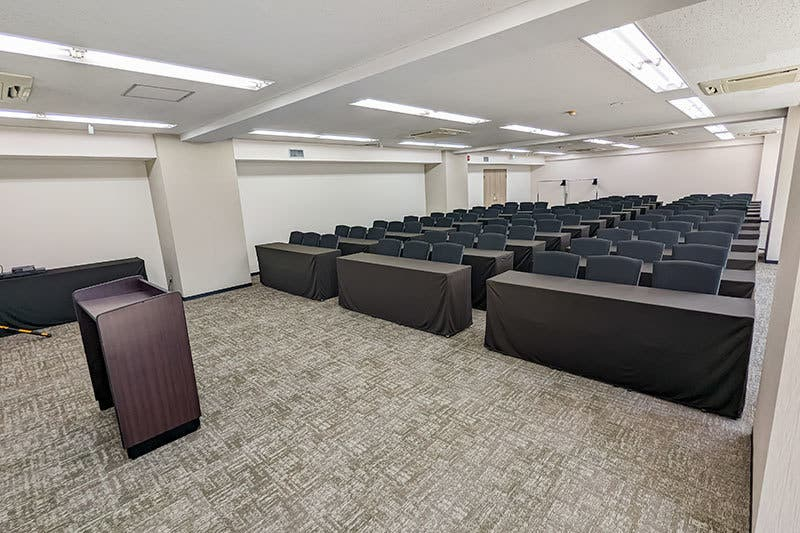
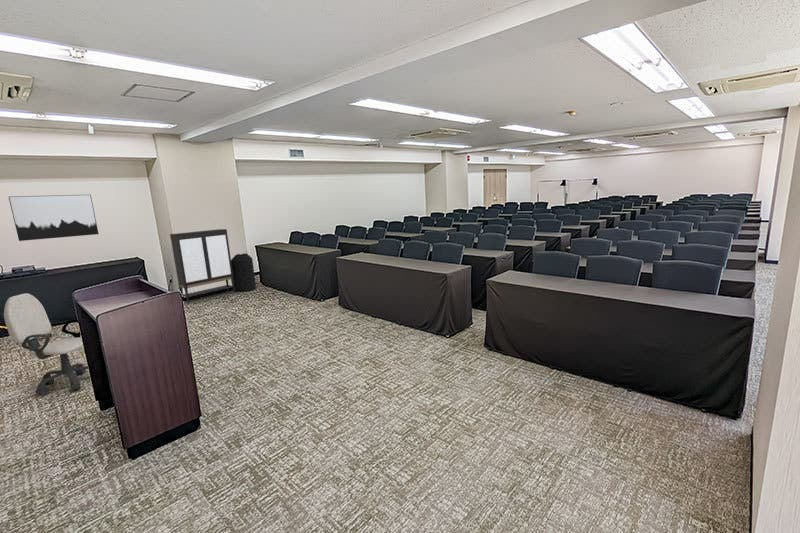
+ trash can [231,253,257,293]
+ wall art [8,194,99,242]
+ office chair [3,292,89,397]
+ storage cabinet [169,228,236,305]
